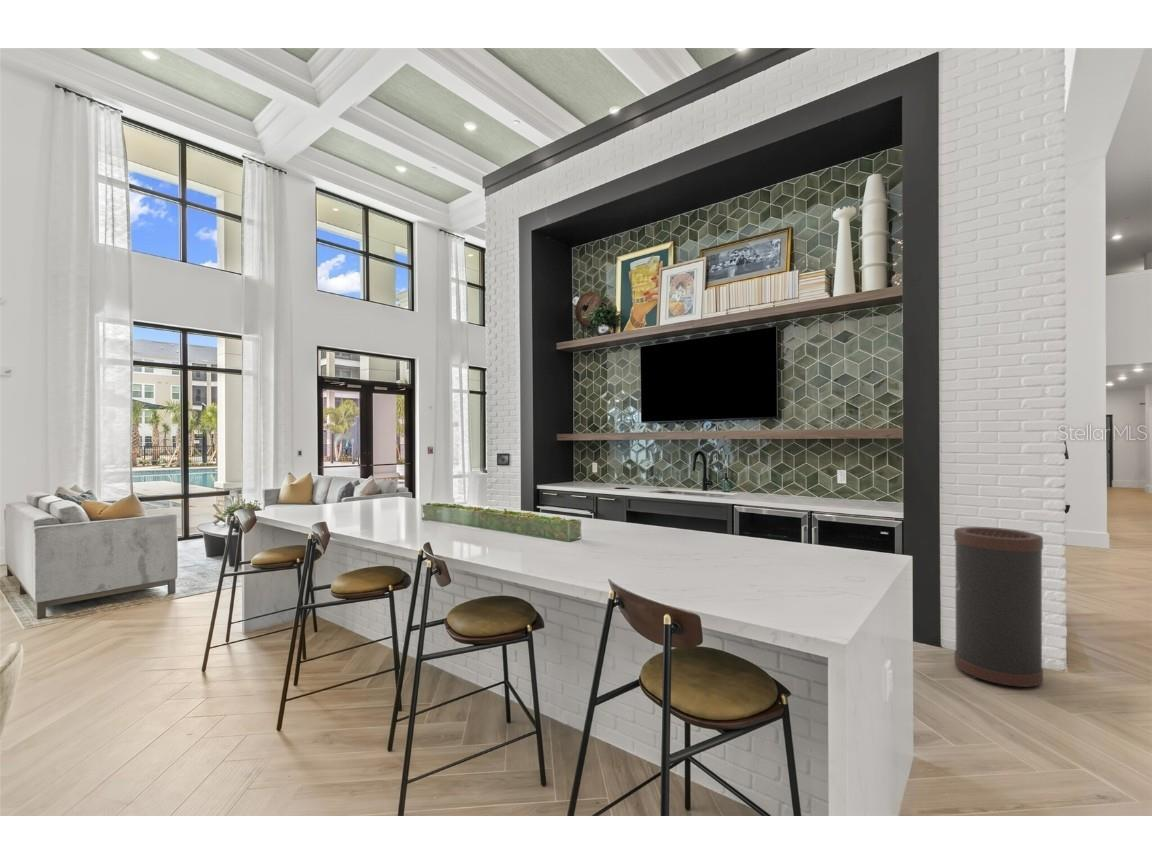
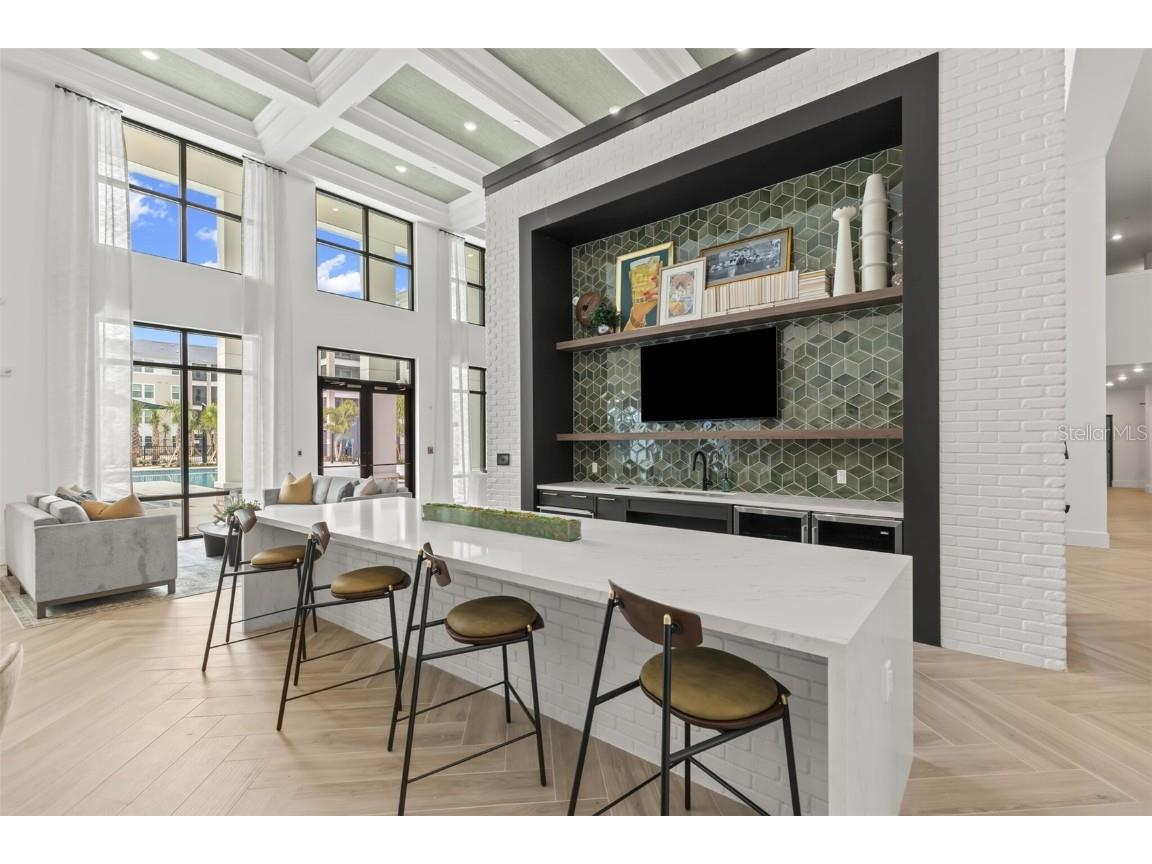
- trash can [953,526,1044,688]
